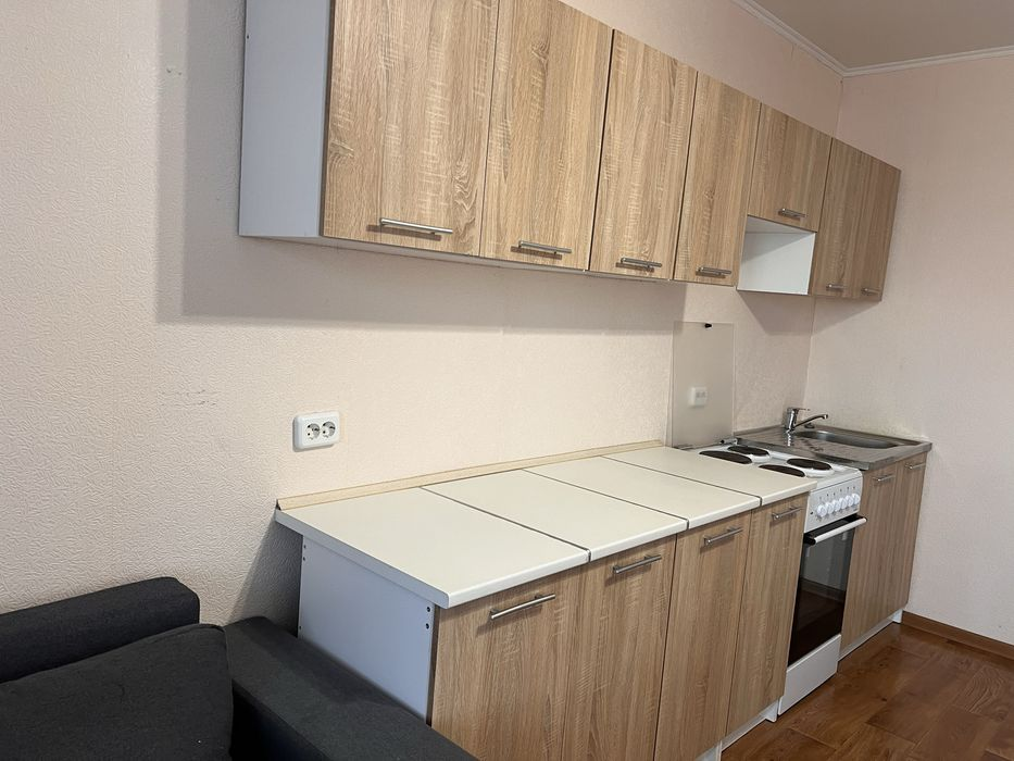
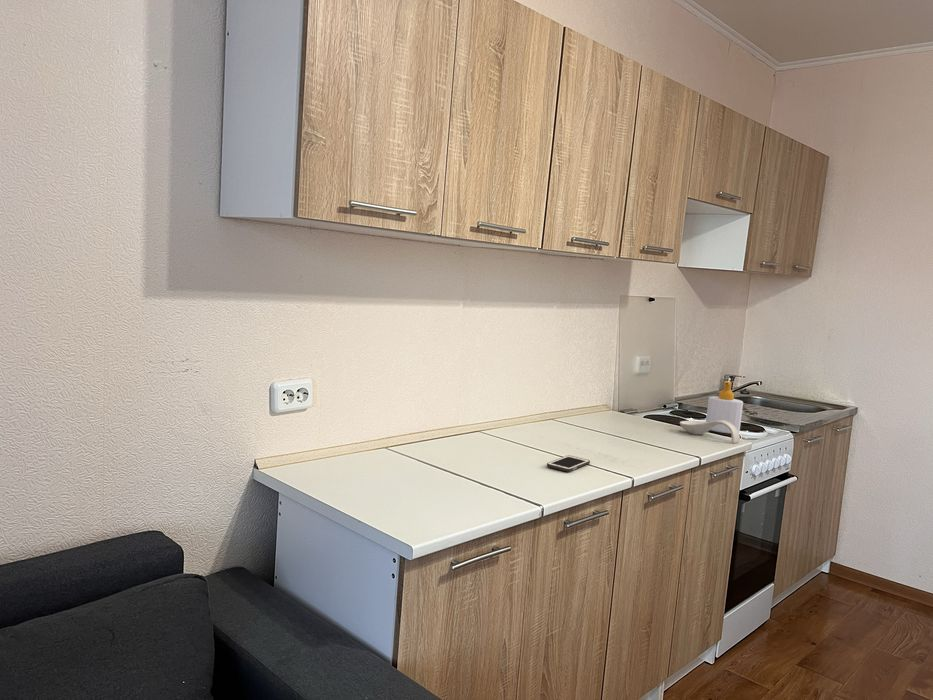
+ soap bottle [705,380,744,435]
+ spoon rest [679,420,741,444]
+ cell phone [546,454,591,473]
